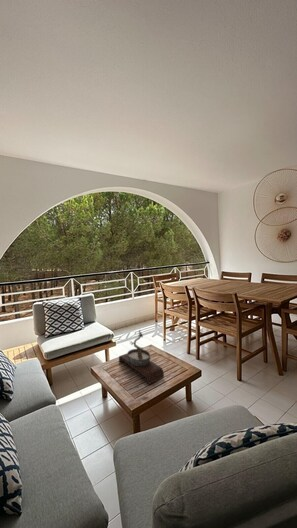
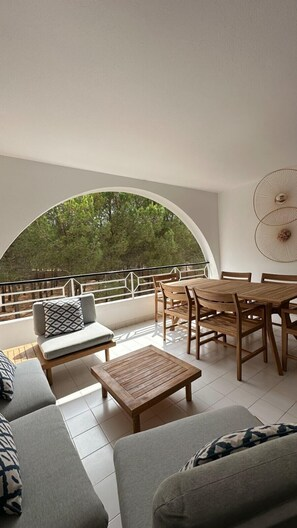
- bonsai tree [118,329,165,385]
